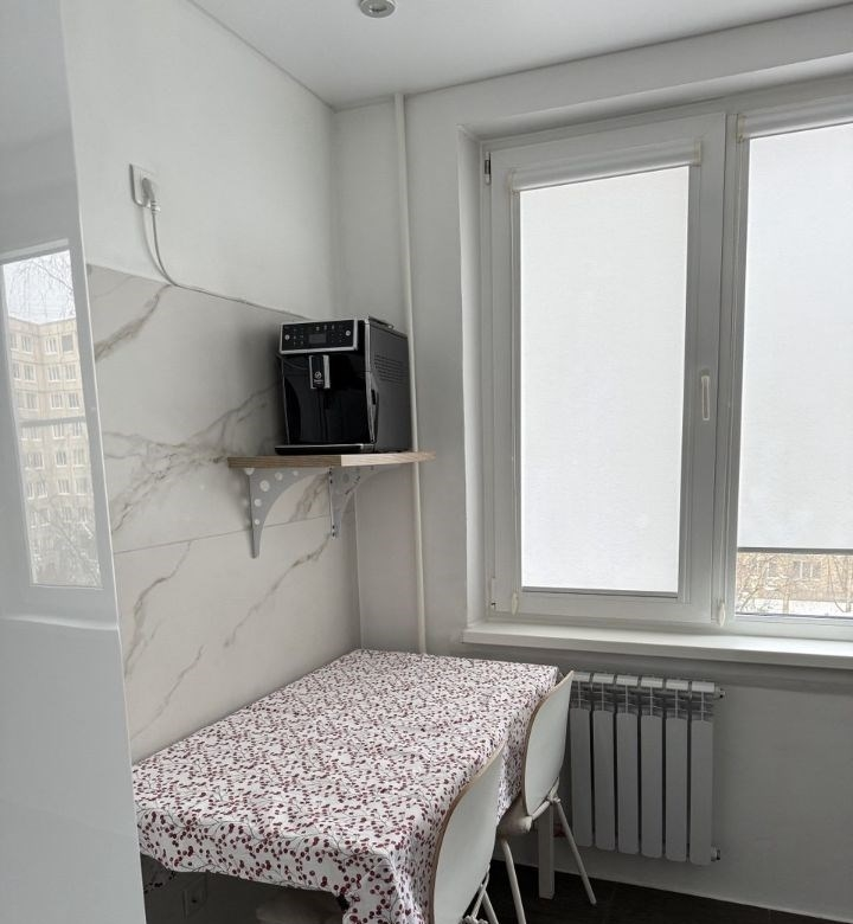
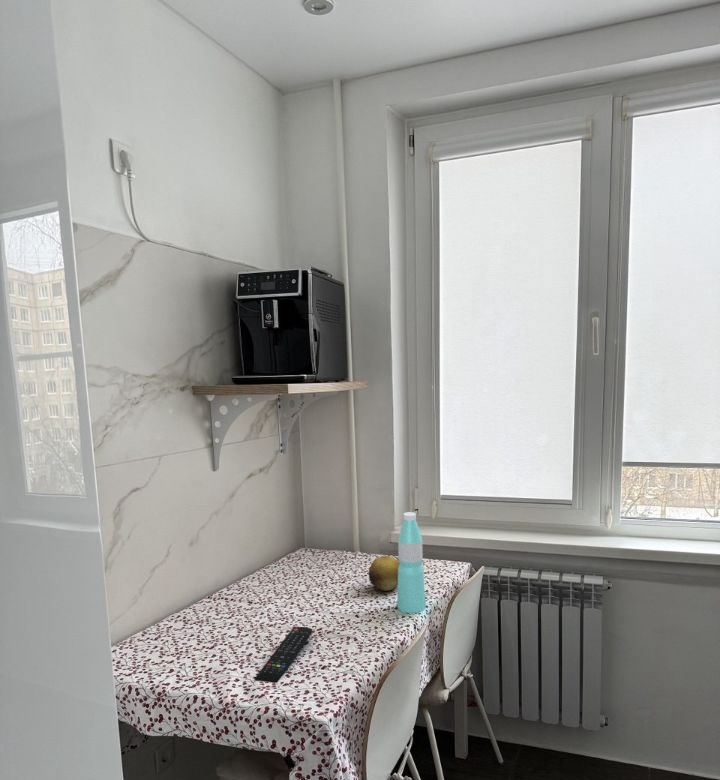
+ water bottle [396,511,427,614]
+ remote control [254,626,314,684]
+ fruit [368,555,400,592]
